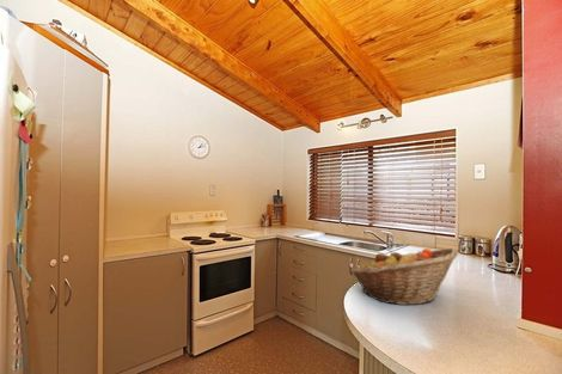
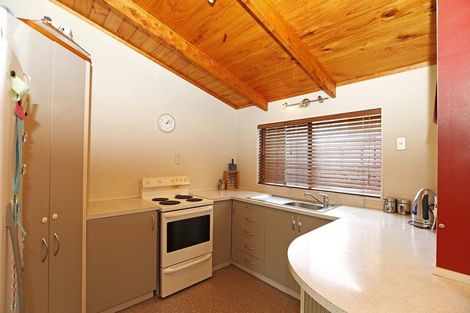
- fruit basket [350,247,459,306]
